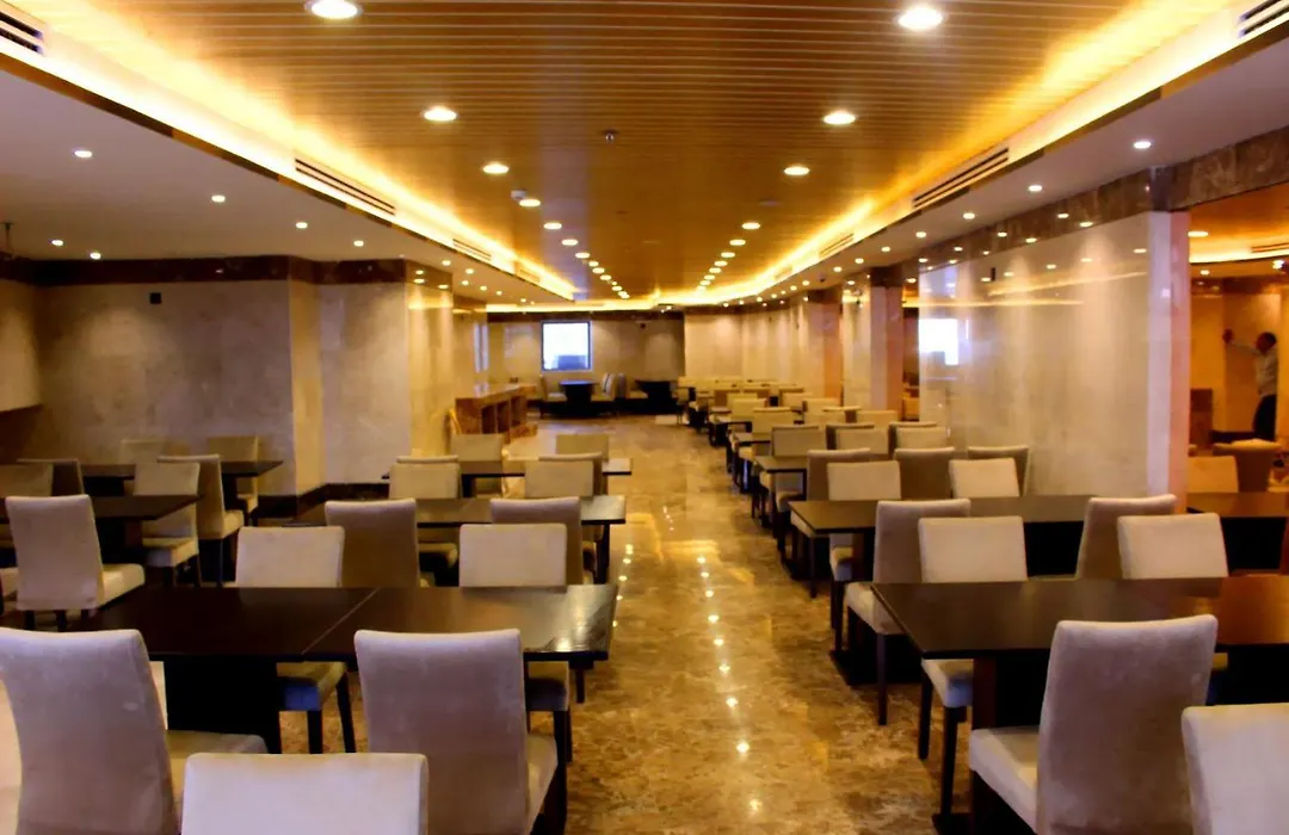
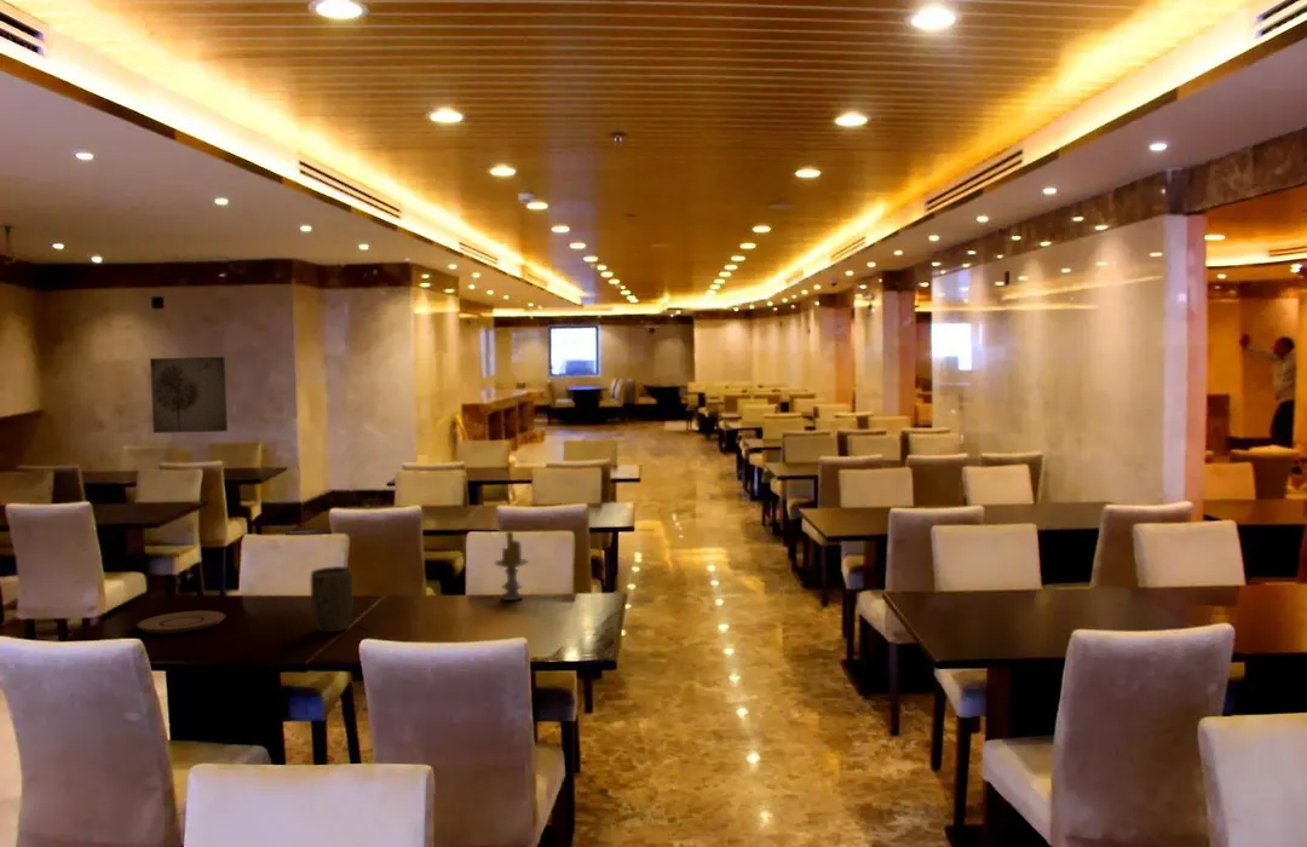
+ plant pot [310,565,353,634]
+ wall art [149,356,229,434]
+ candle [493,530,530,601]
+ plate [136,610,226,634]
